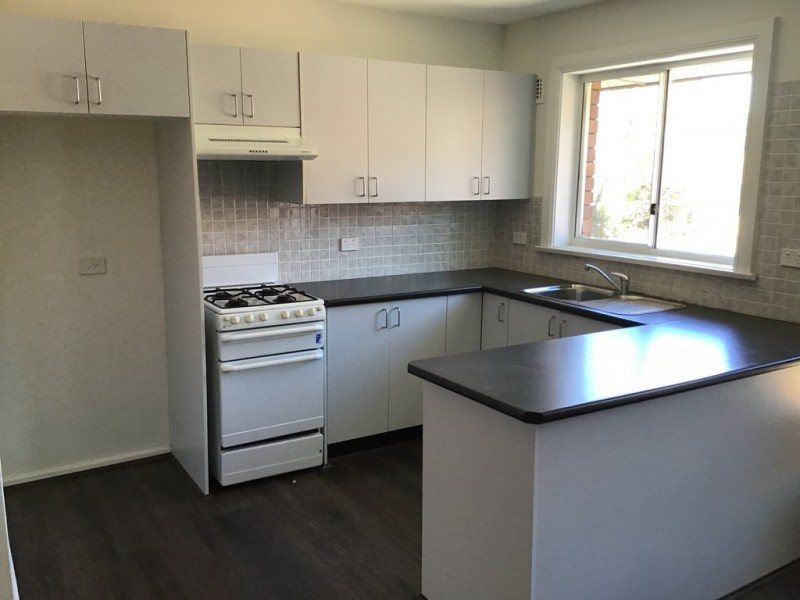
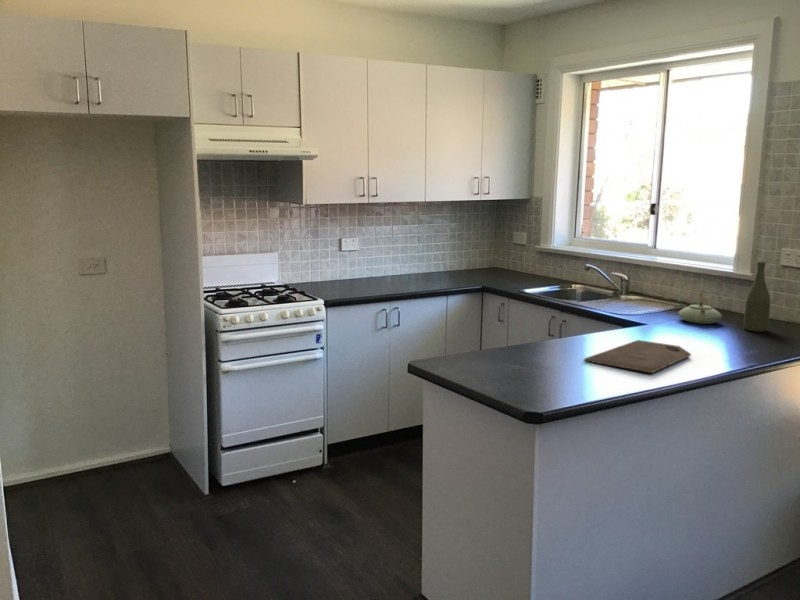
+ cutting board [582,339,692,374]
+ bottle [743,261,771,333]
+ teapot [677,289,723,325]
